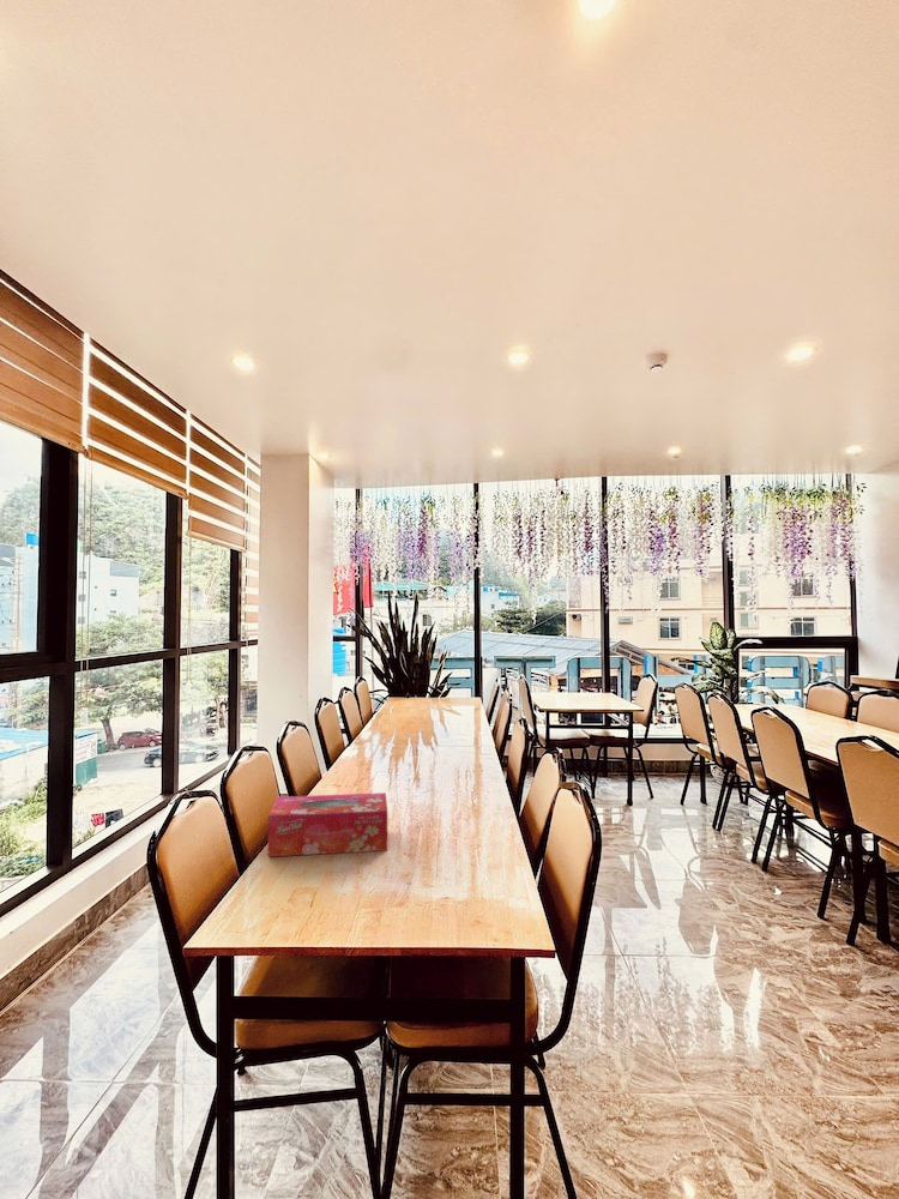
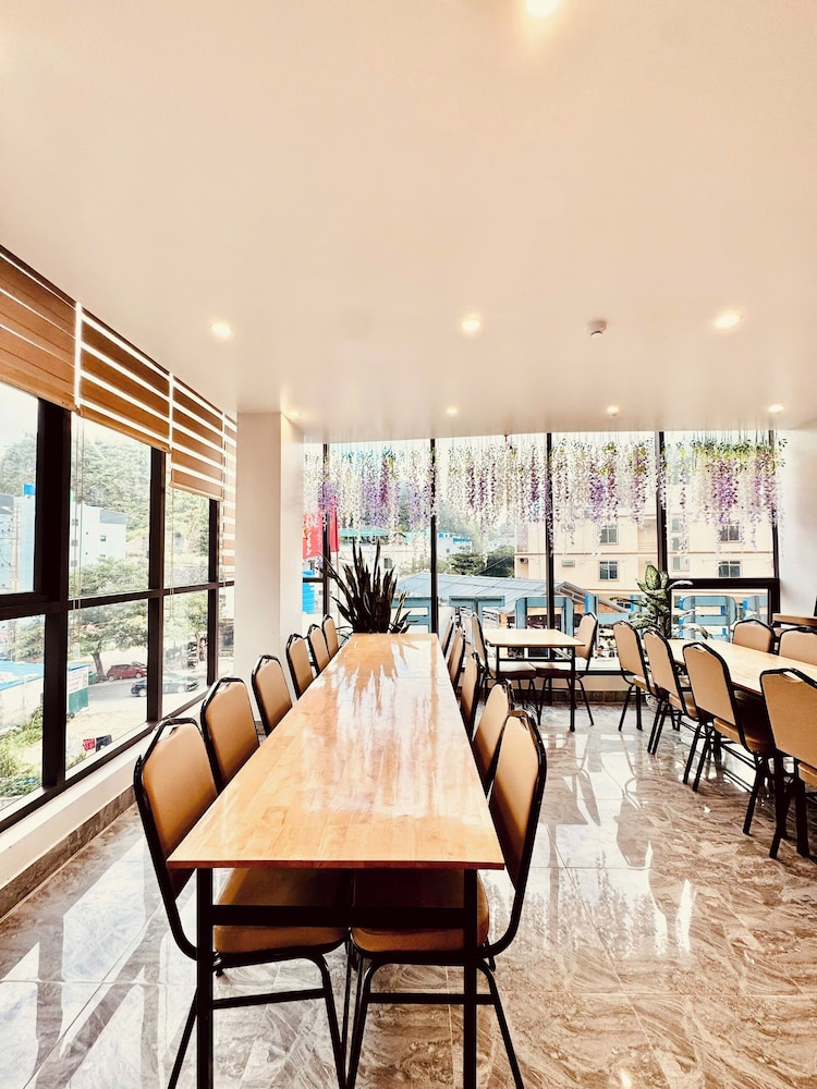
- tissue box [267,791,388,857]
